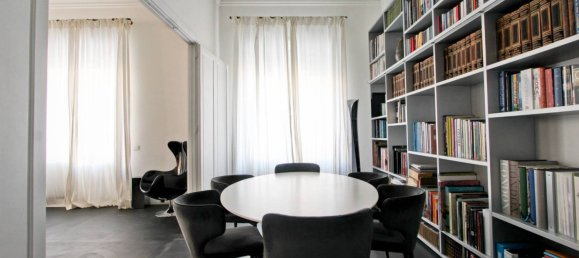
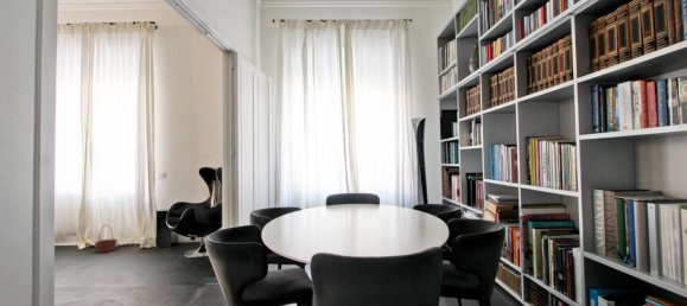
+ basket [94,223,119,254]
